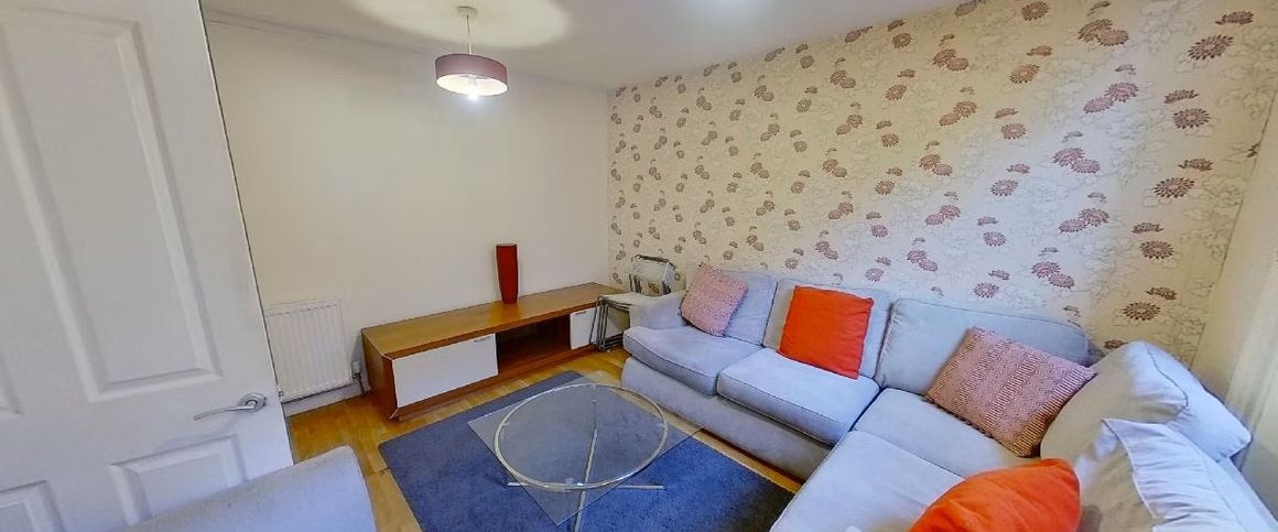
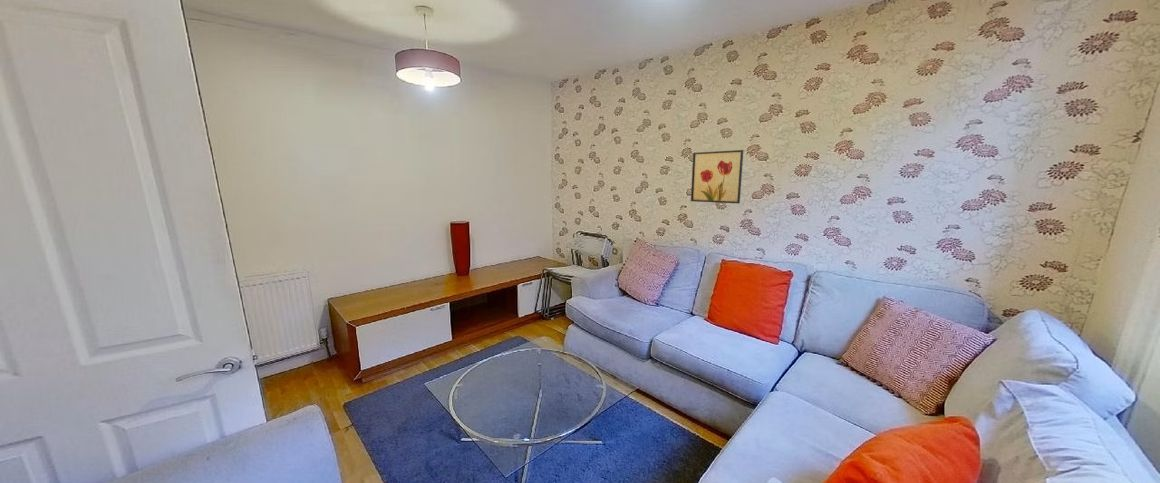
+ wall art [690,149,745,204]
